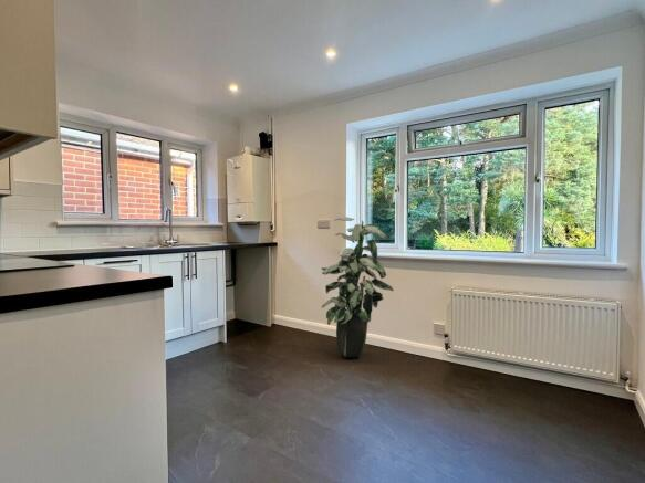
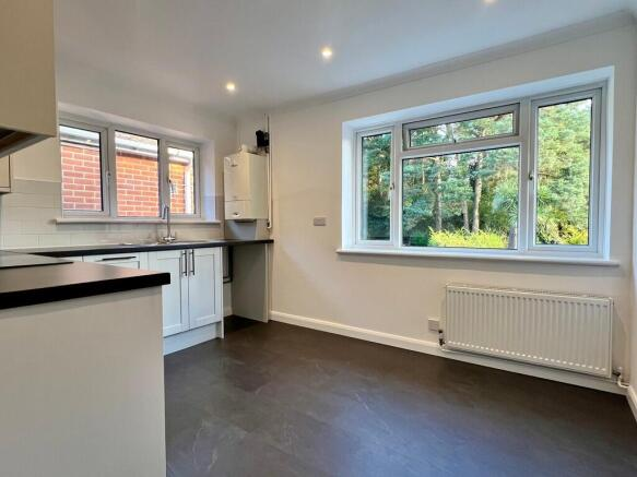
- indoor plant [321,216,395,358]
